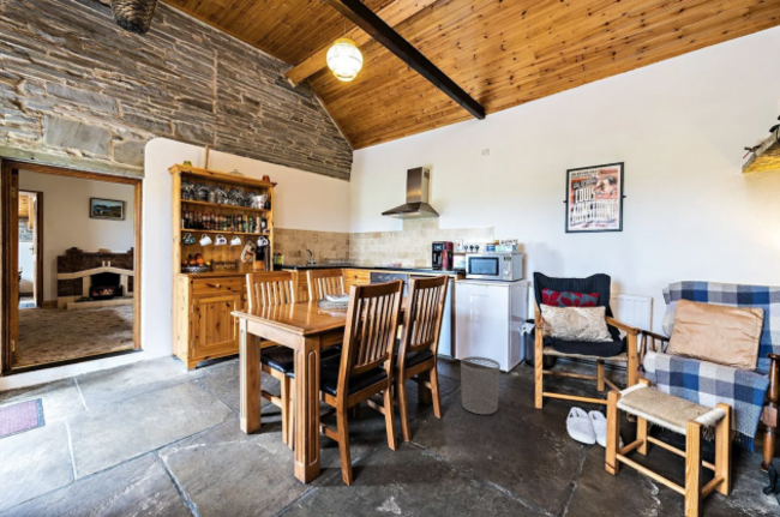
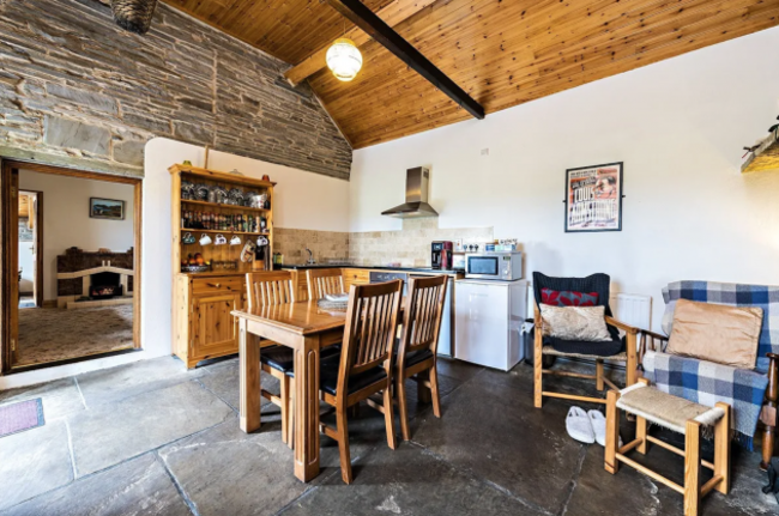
- waste bin [460,355,502,415]
